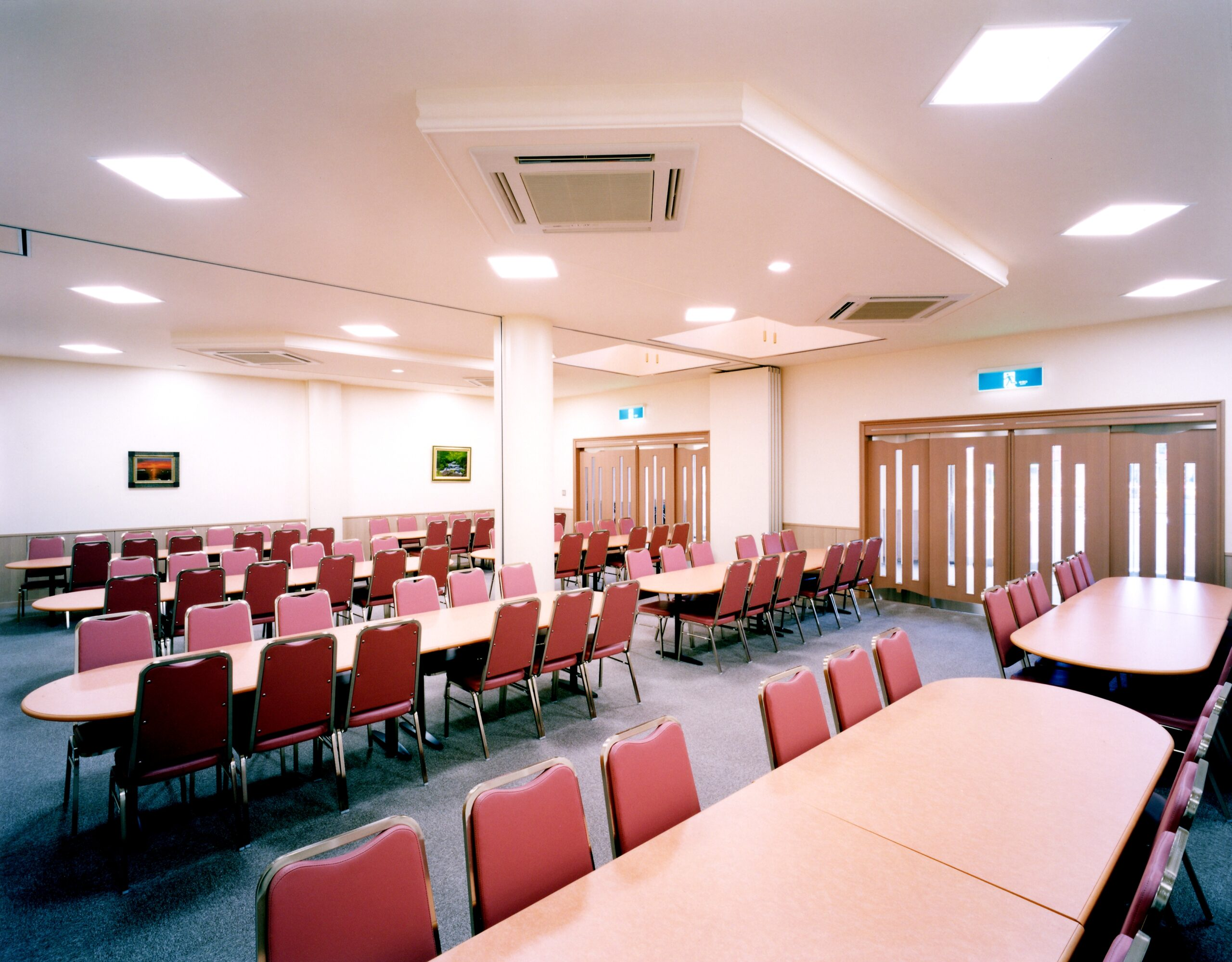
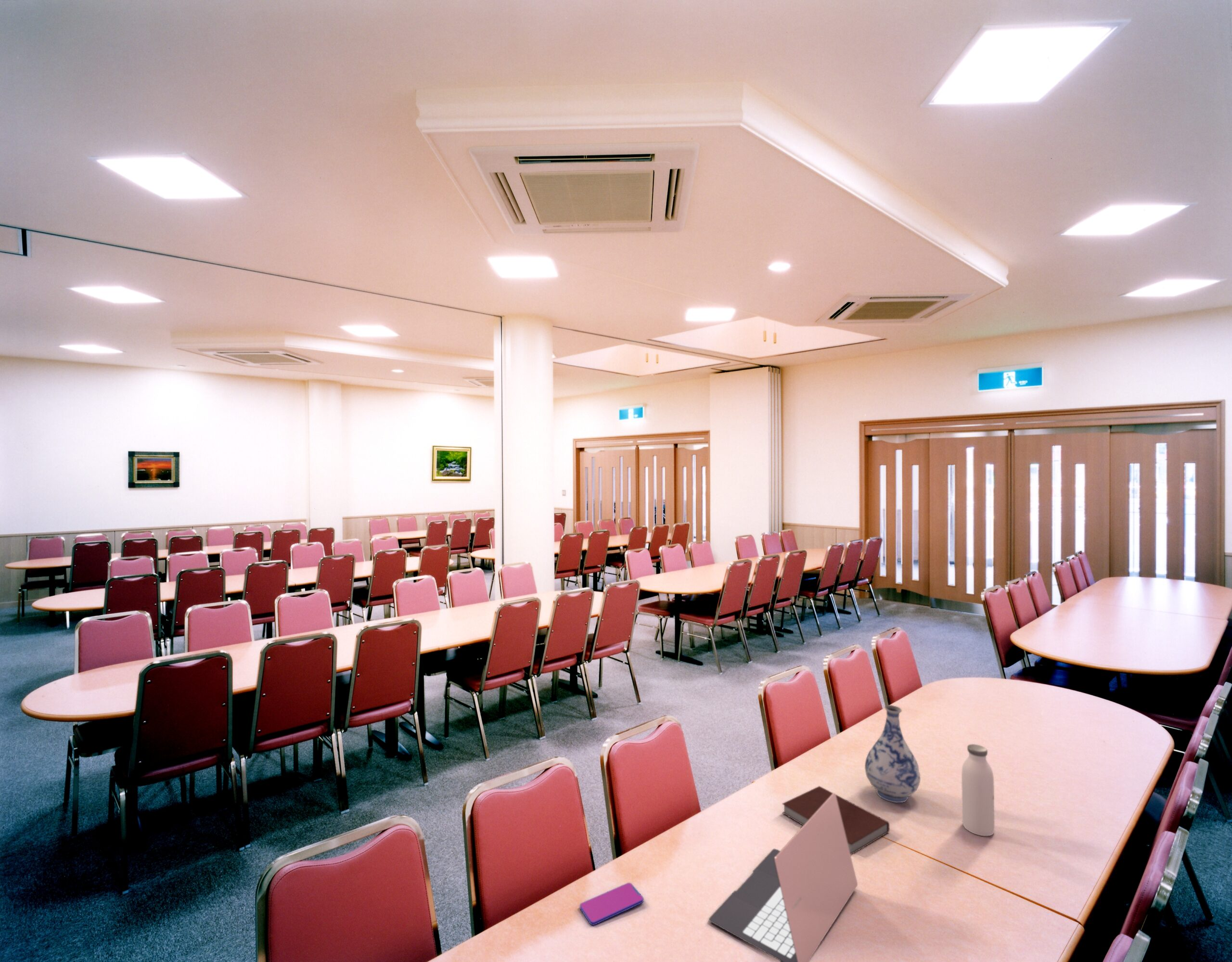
+ water bottle [961,744,995,836]
+ vase [864,705,921,803]
+ laptop [708,793,858,962]
+ smartphone [579,882,644,926]
+ notebook [782,785,890,855]
